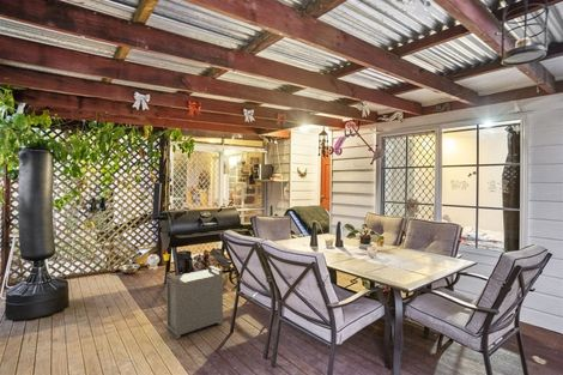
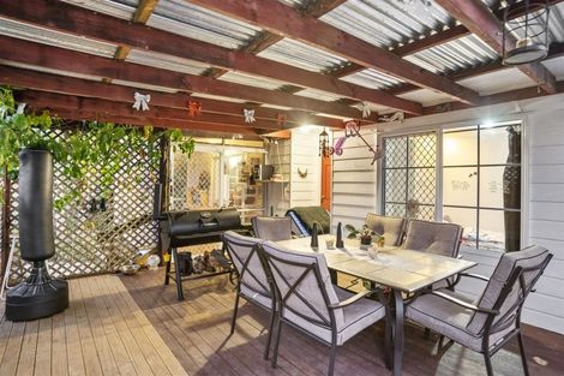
- storage bin [165,265,224,340]
